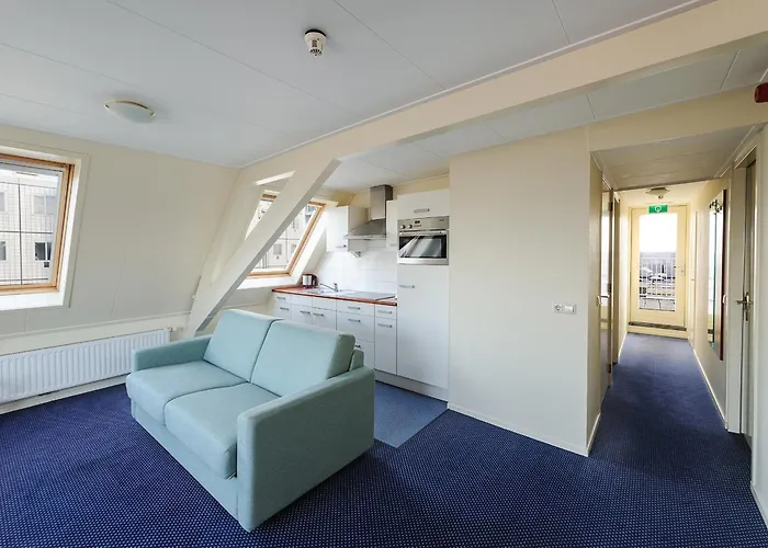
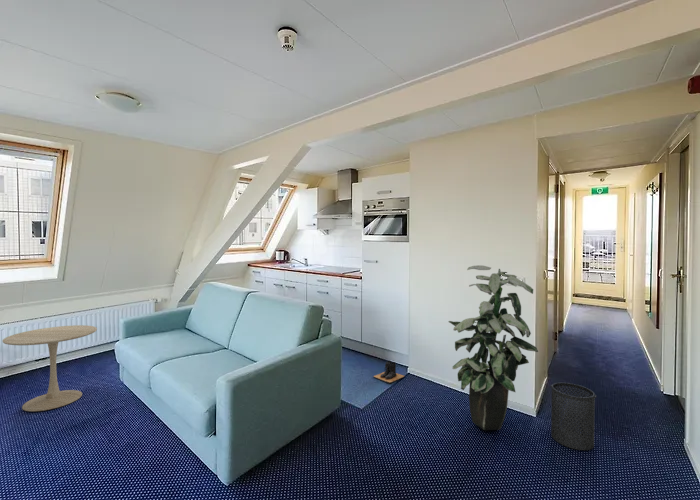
+ boots [372,360,405,384]
+ indoor plant [448,264,539,431]
+ side table [2,324,98,412]
+ trash can [549,382,597,451]
